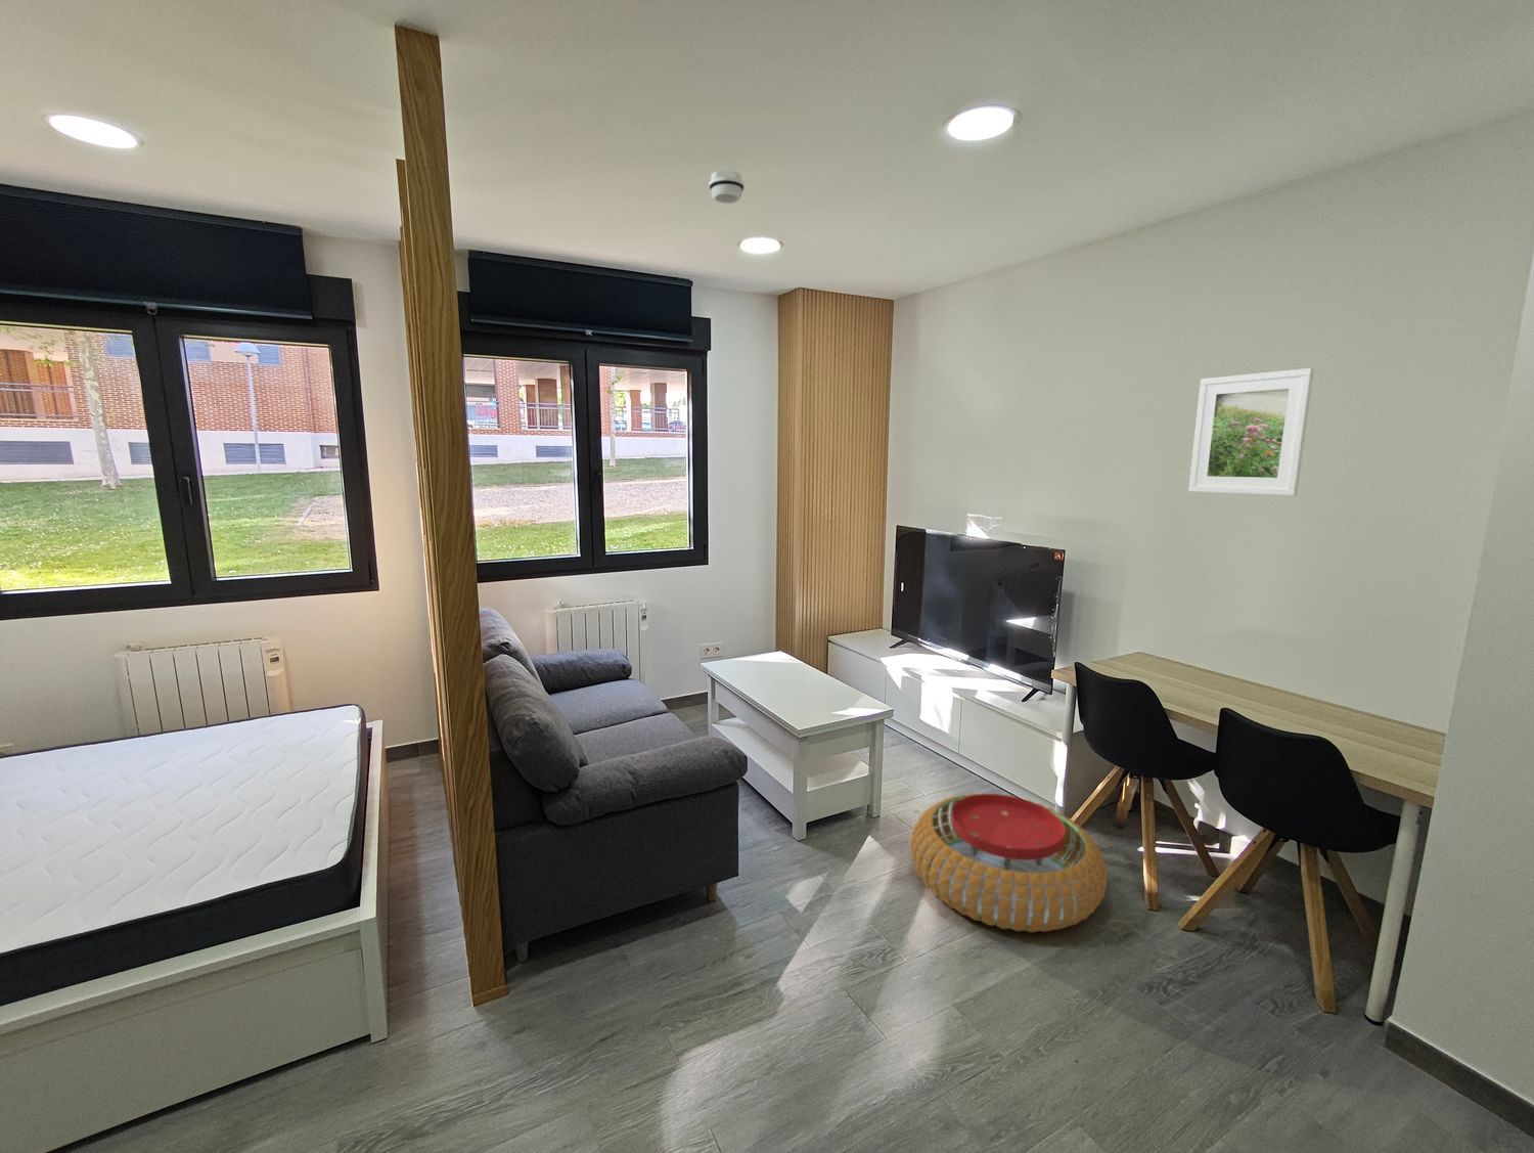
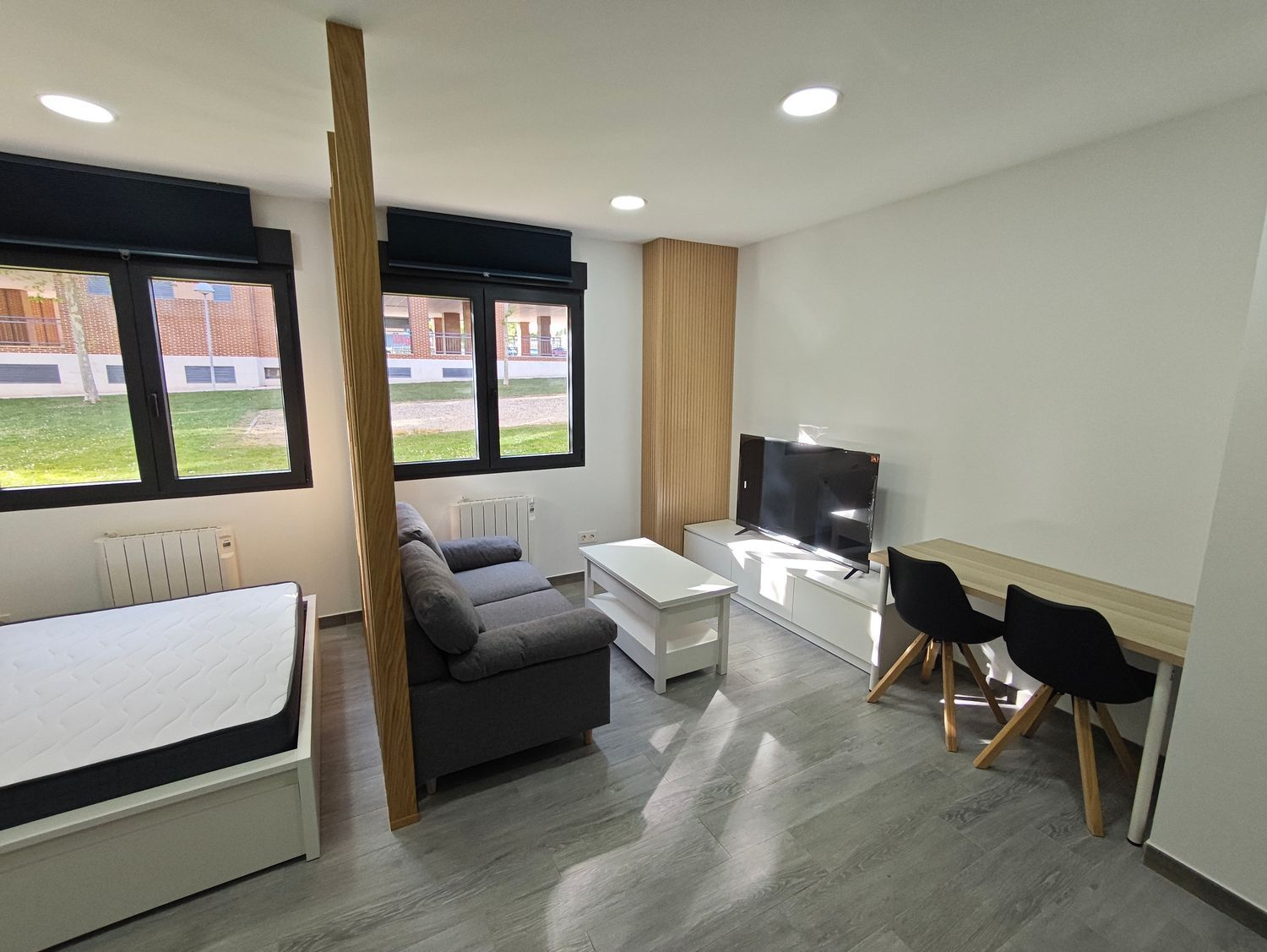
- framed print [1188,367,1315,498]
- pouf [909,792,1109,934]
- smoke detector [708,170,746,205]
